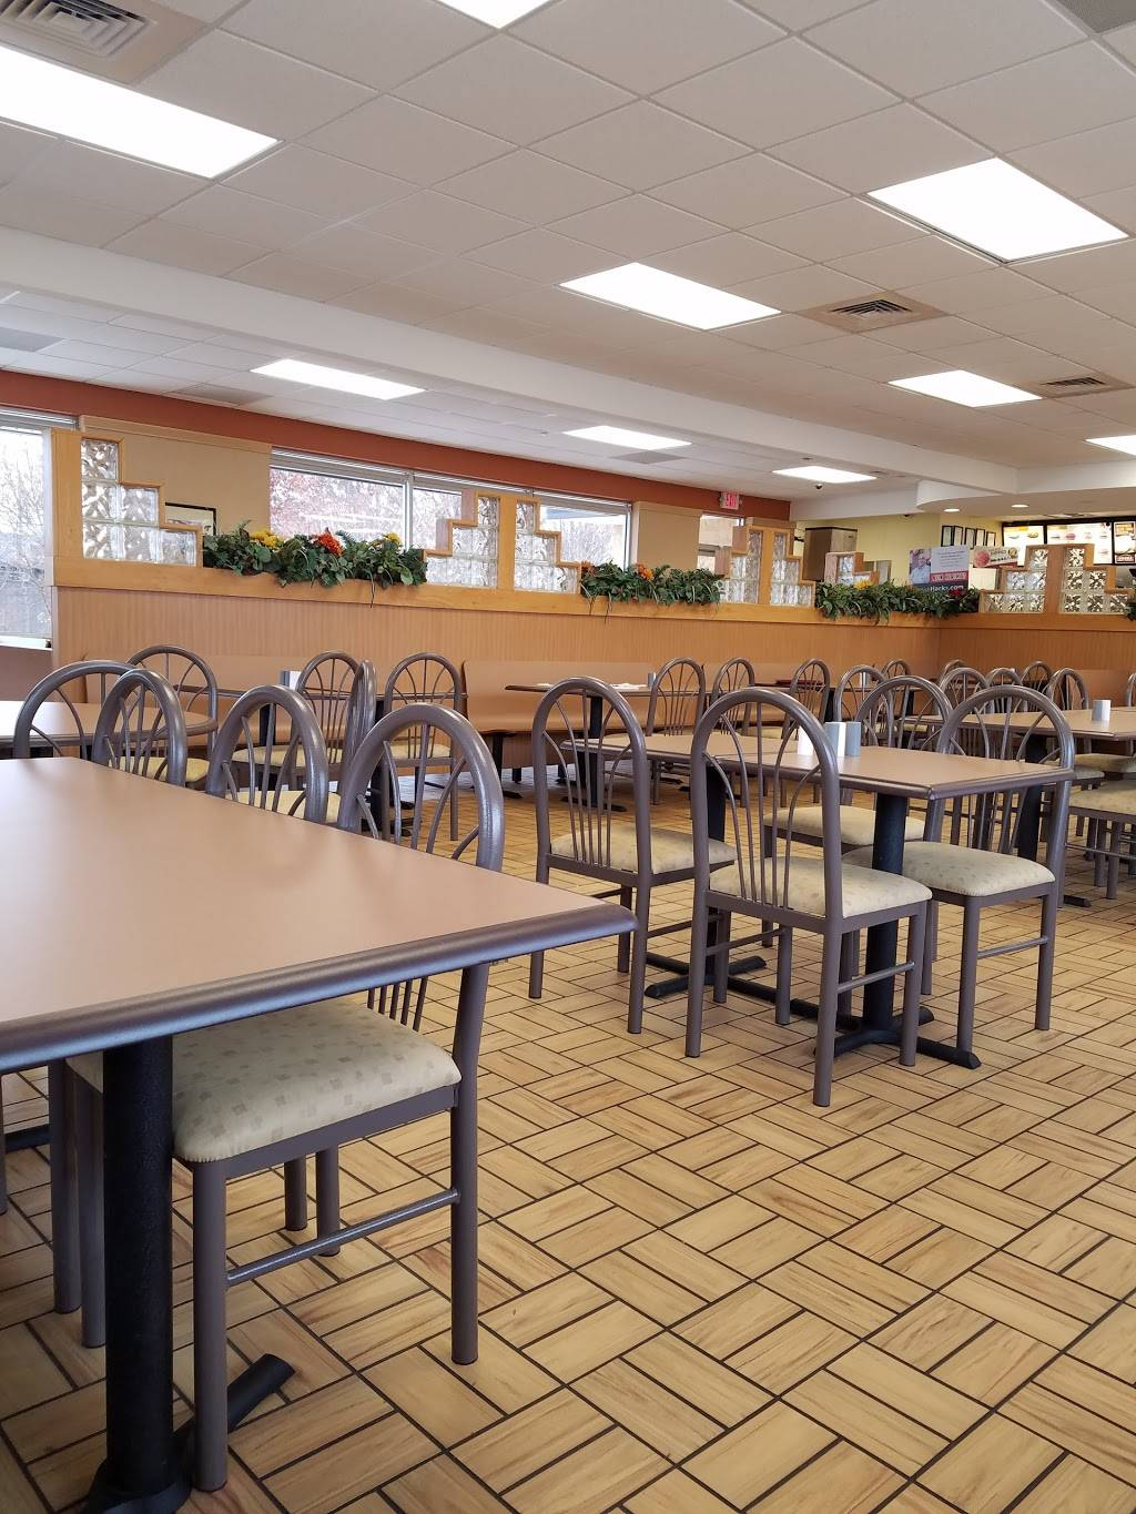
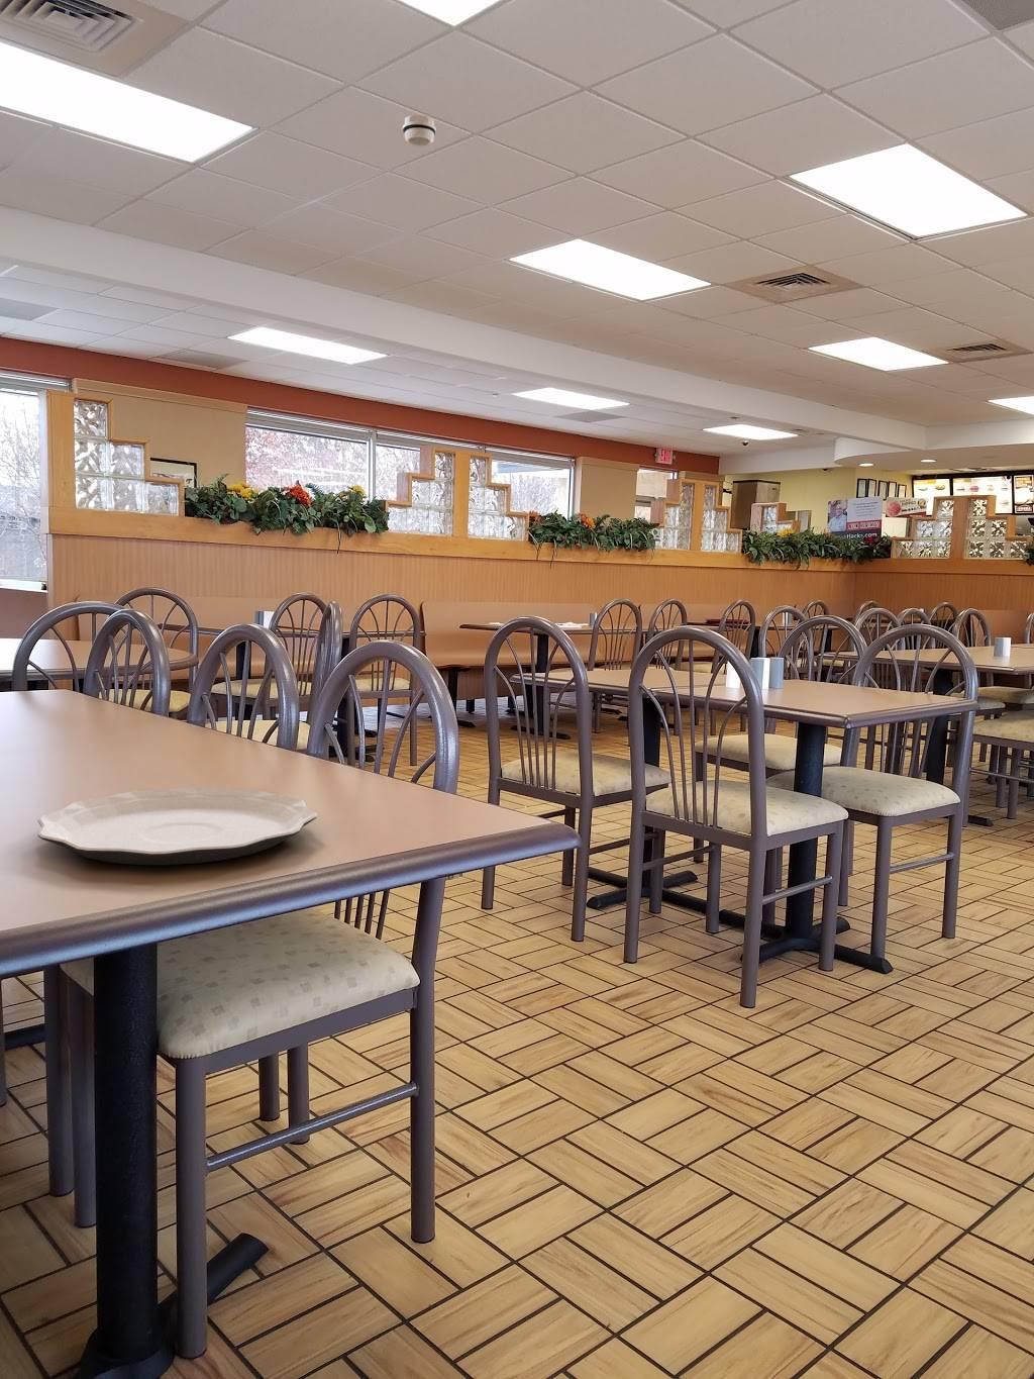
+ smoke detector [402,114,438,148]
+ plate [37,786,318,866]
